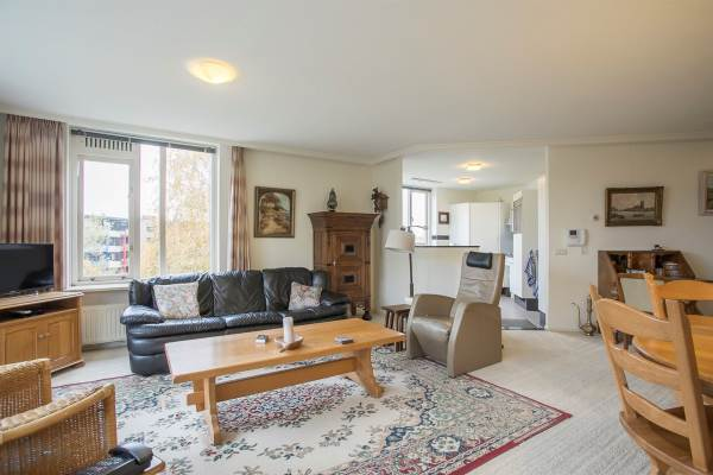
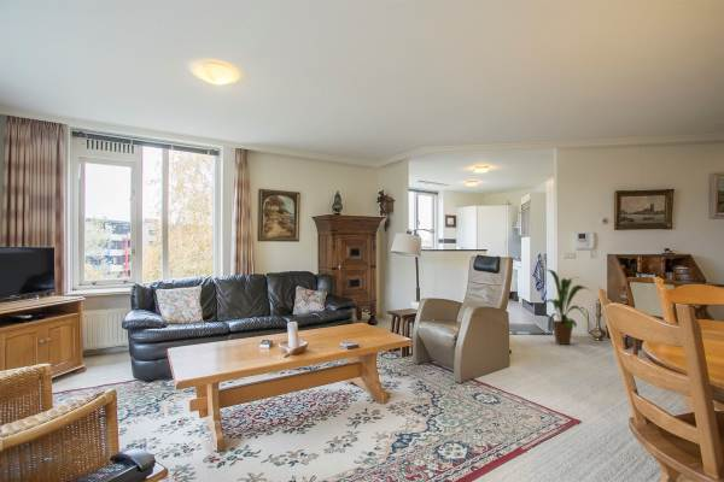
+ house plant [539,268,594,346]
